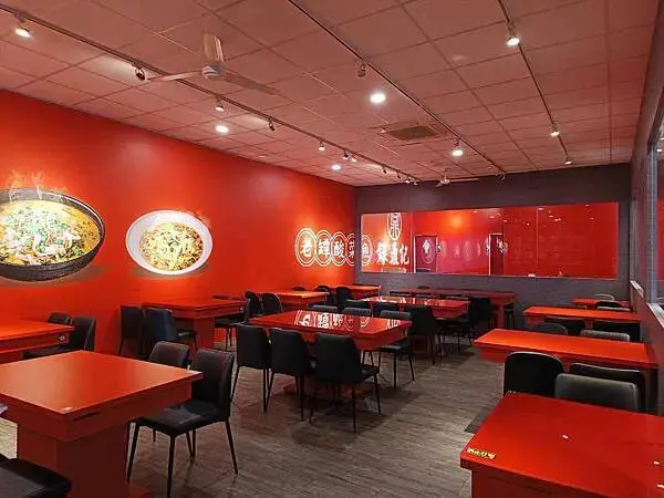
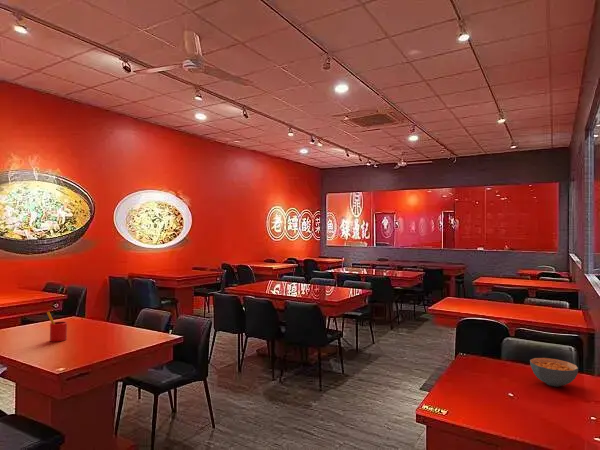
+ straw [46,311,68,343]
+ cereal bowl [529,357,579,388]
